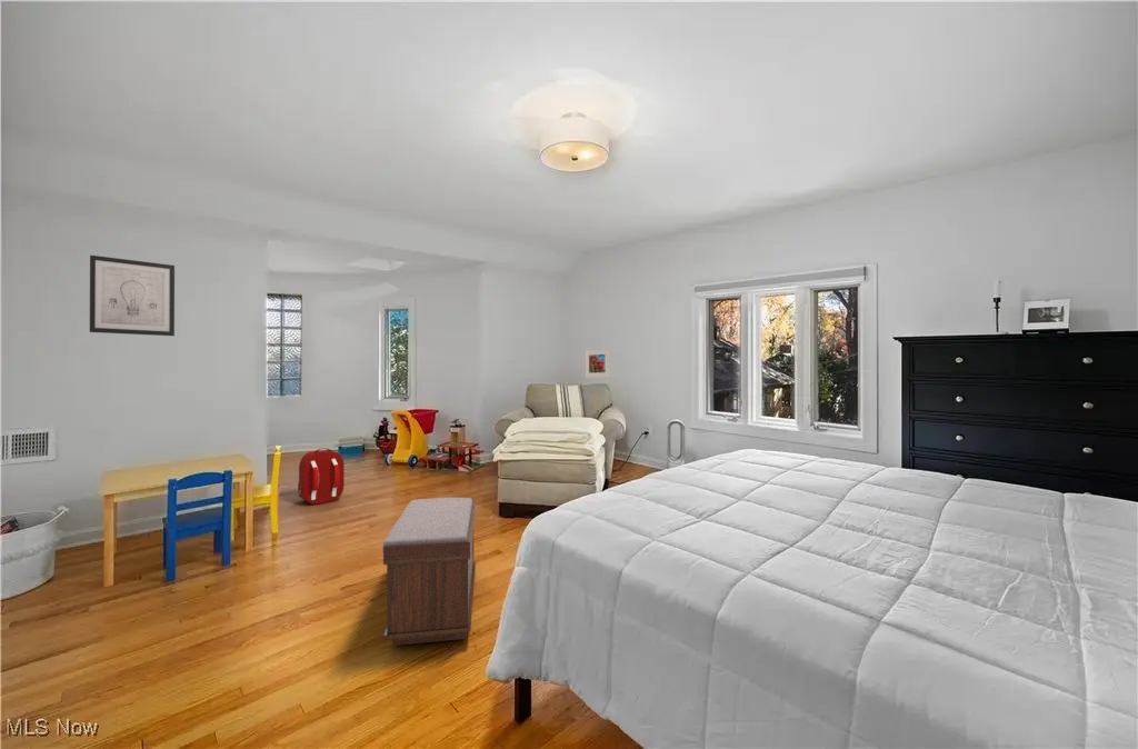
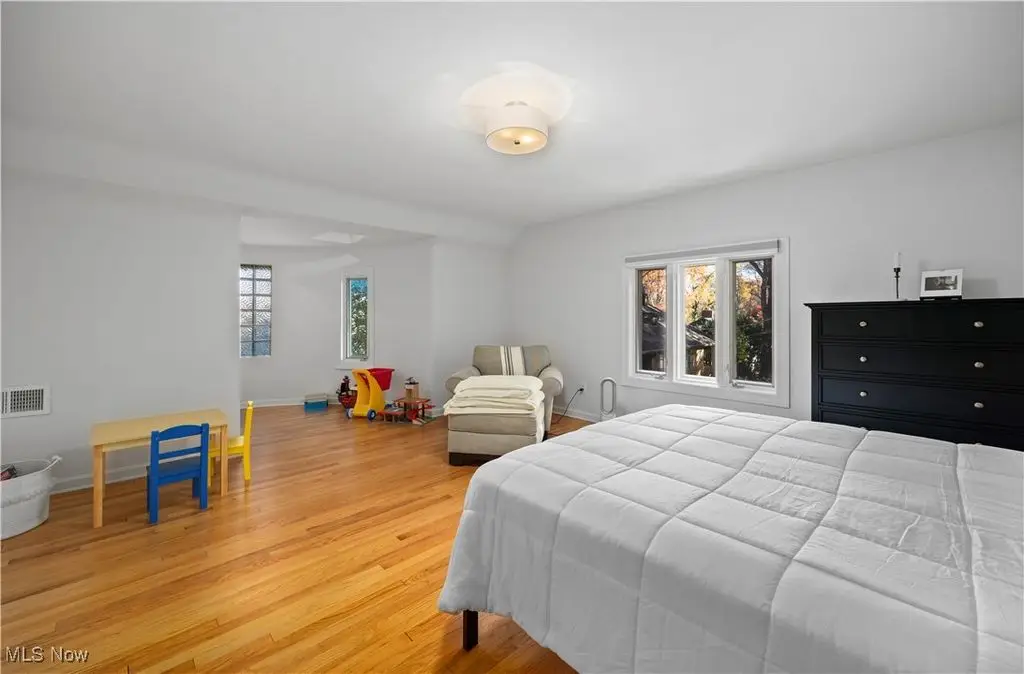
- bench [381,497,477,647]
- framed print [585,348,611,379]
- backpack [297,447,346,506]
- wall art [89,254,176,337]
